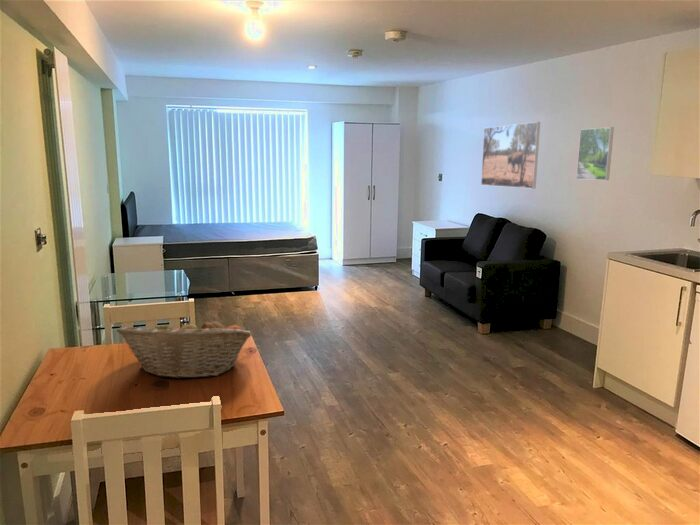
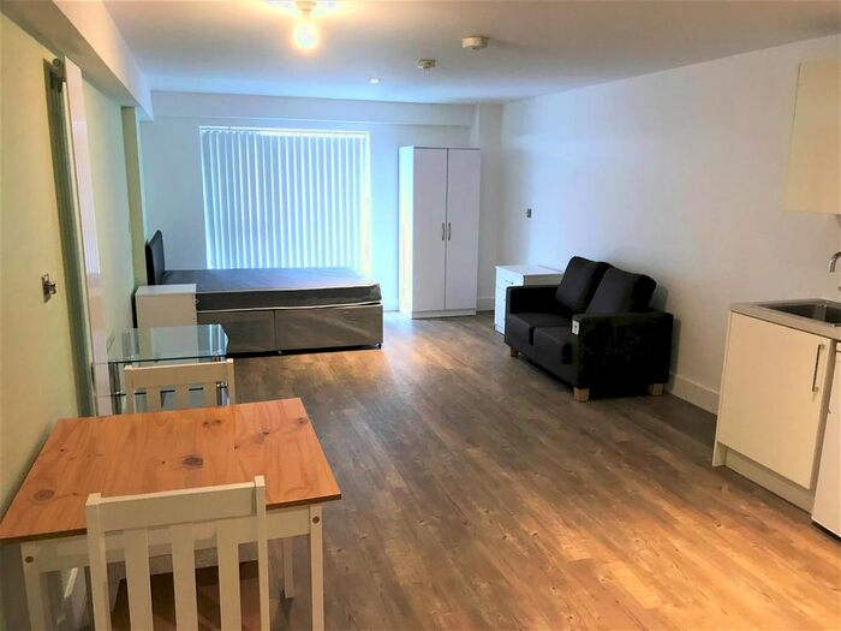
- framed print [480,121,541,190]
- fruit basket [116,316,253,380]
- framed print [575,126,615,181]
